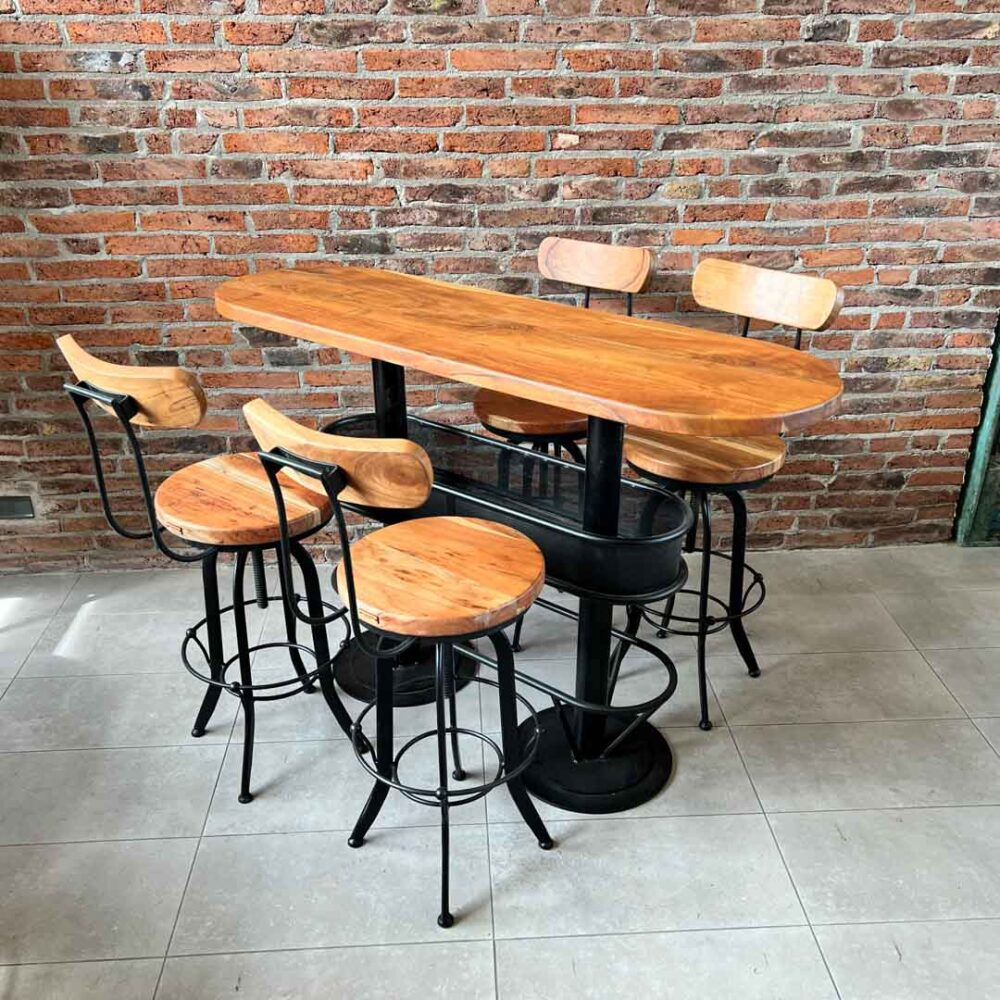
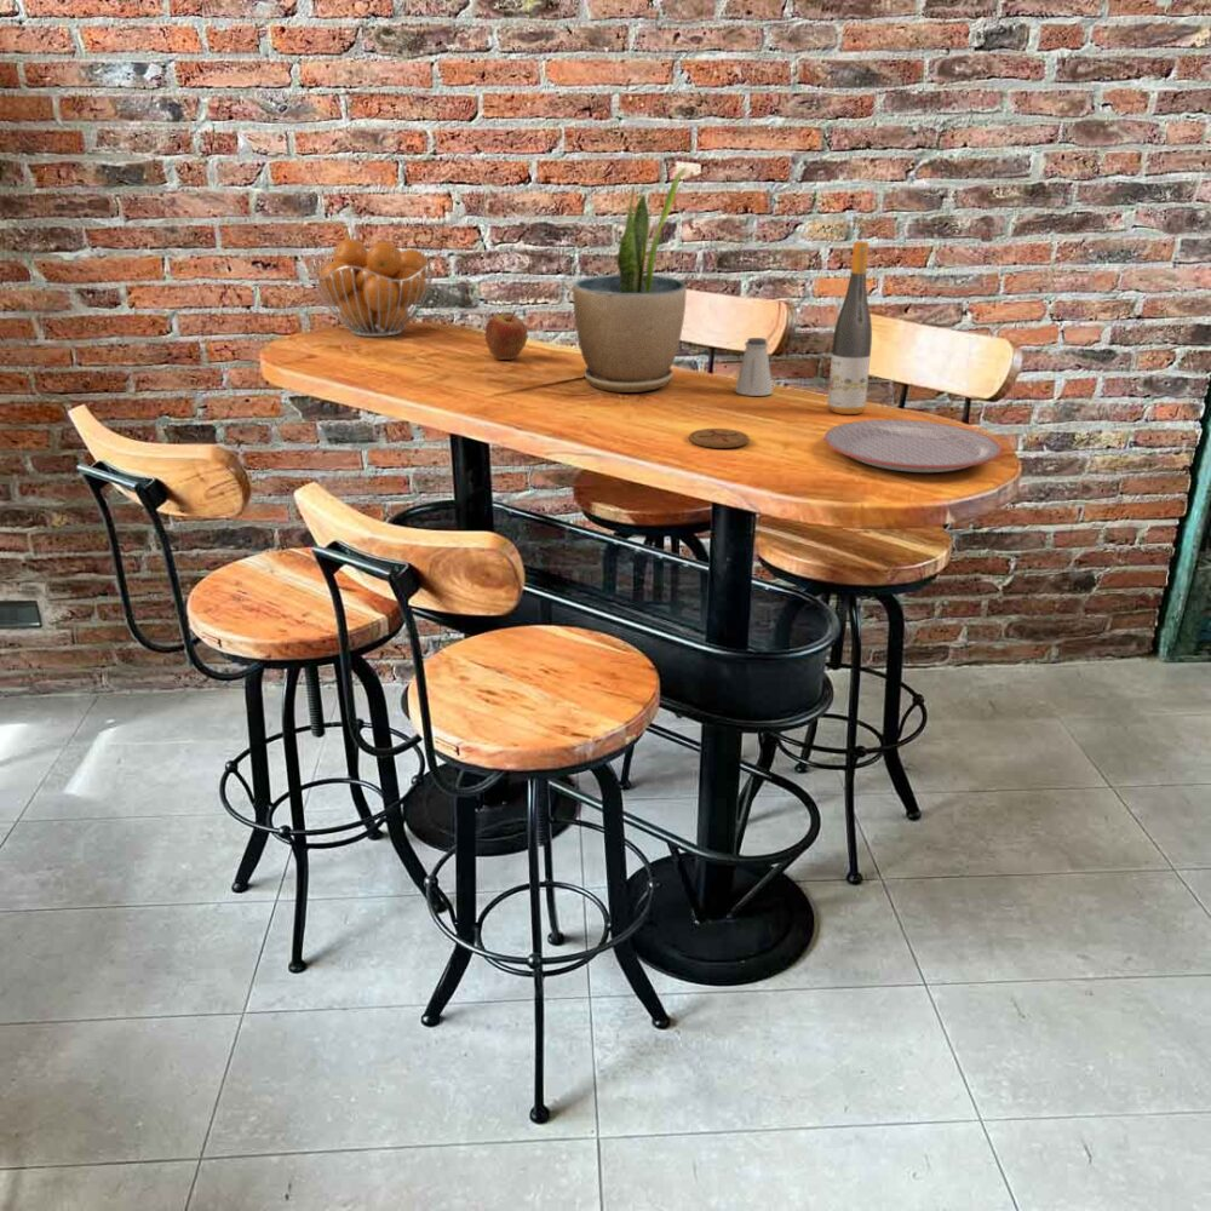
+ saltshaker [734,337,774,397]
+ potted plant [572,166,688,394]
+ wine bottle [826,240,873,415]
+ plate [823,418,1003,474]
+ apple [484,310,528,361]
+ coaster [688,427,751,449]
+ fruit basket [309,237,436,338]
